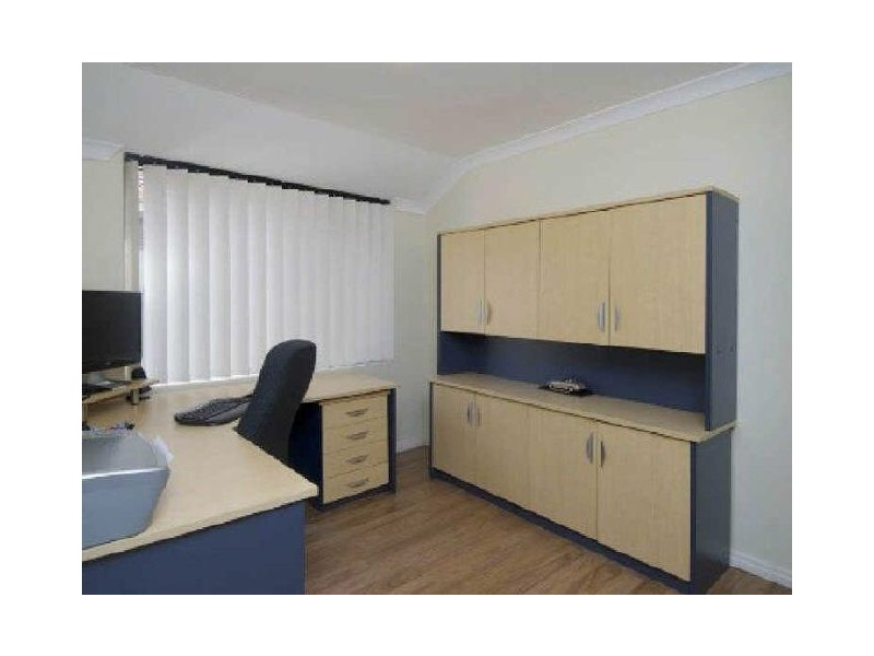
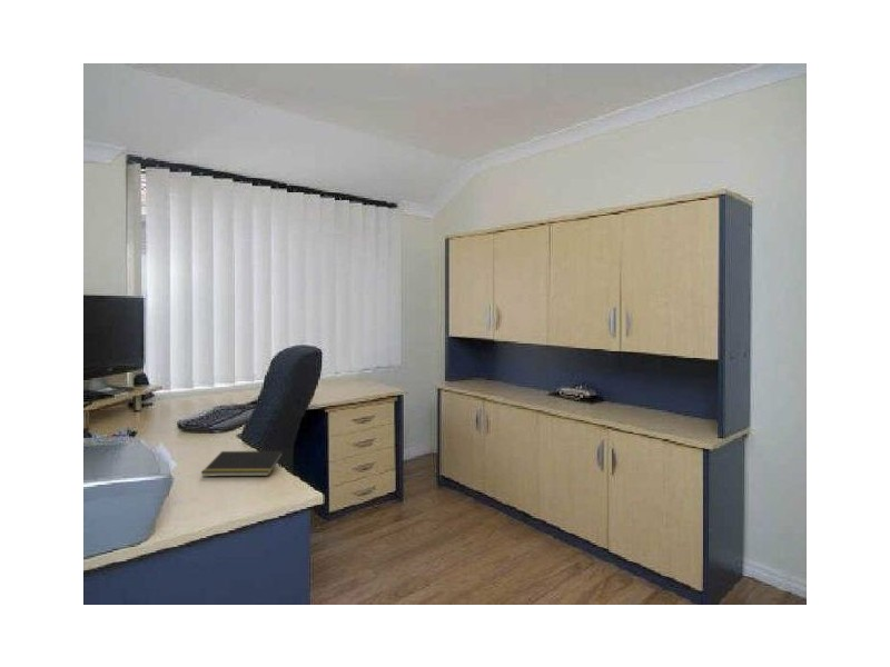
+ notepad [200,450,285,478]
